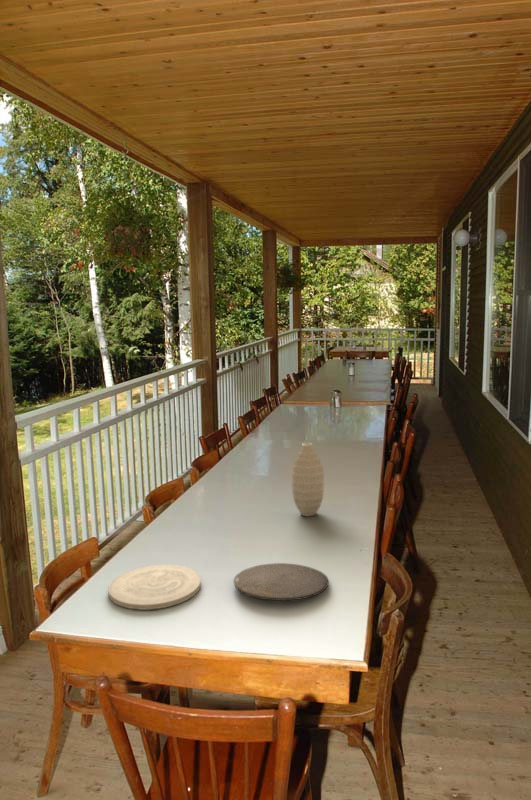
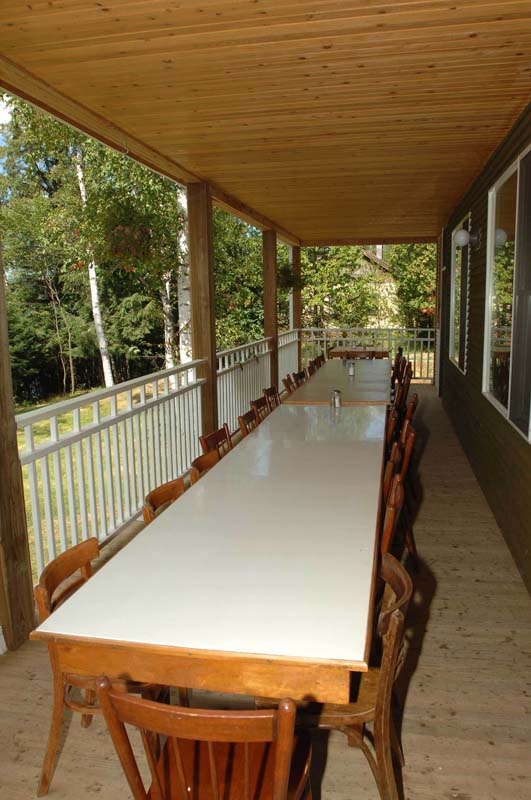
- plate [107,564,202,611]
- vase [291,442,325,517]
- plate [233,562,330,602]
